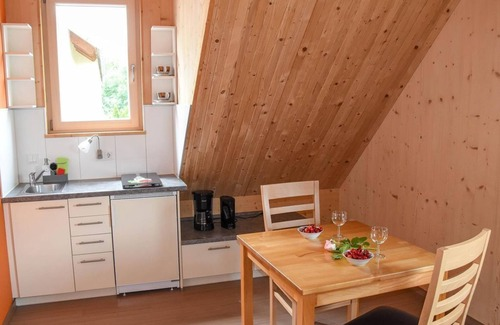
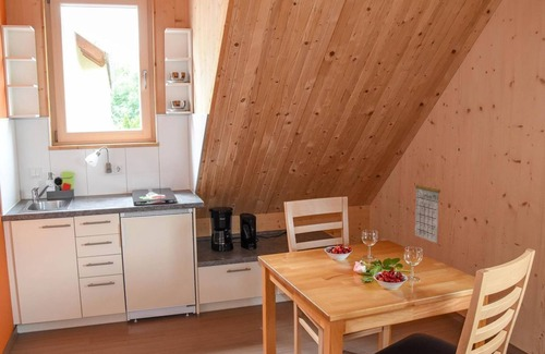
+ calendar [414,174,441,244]
